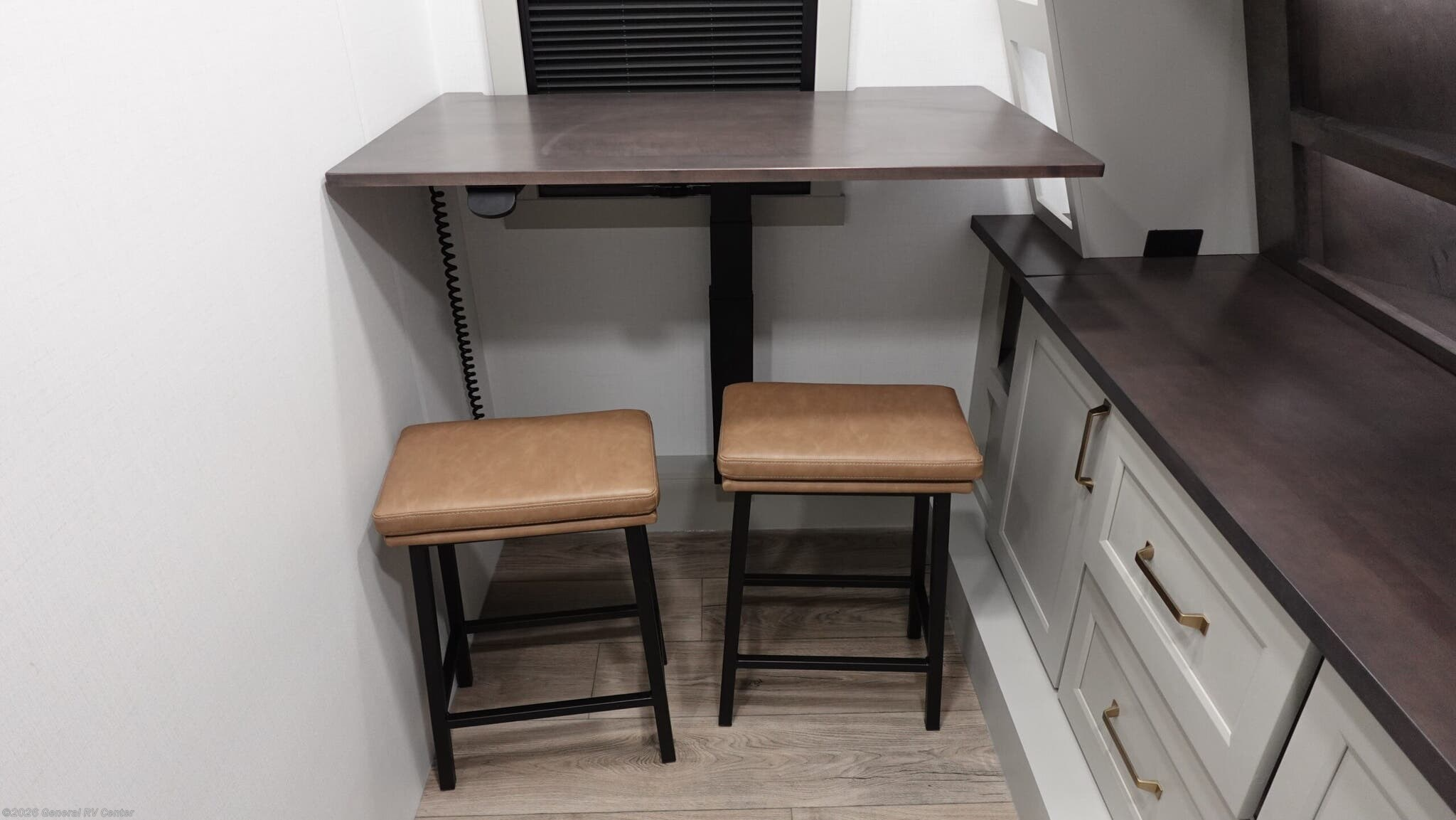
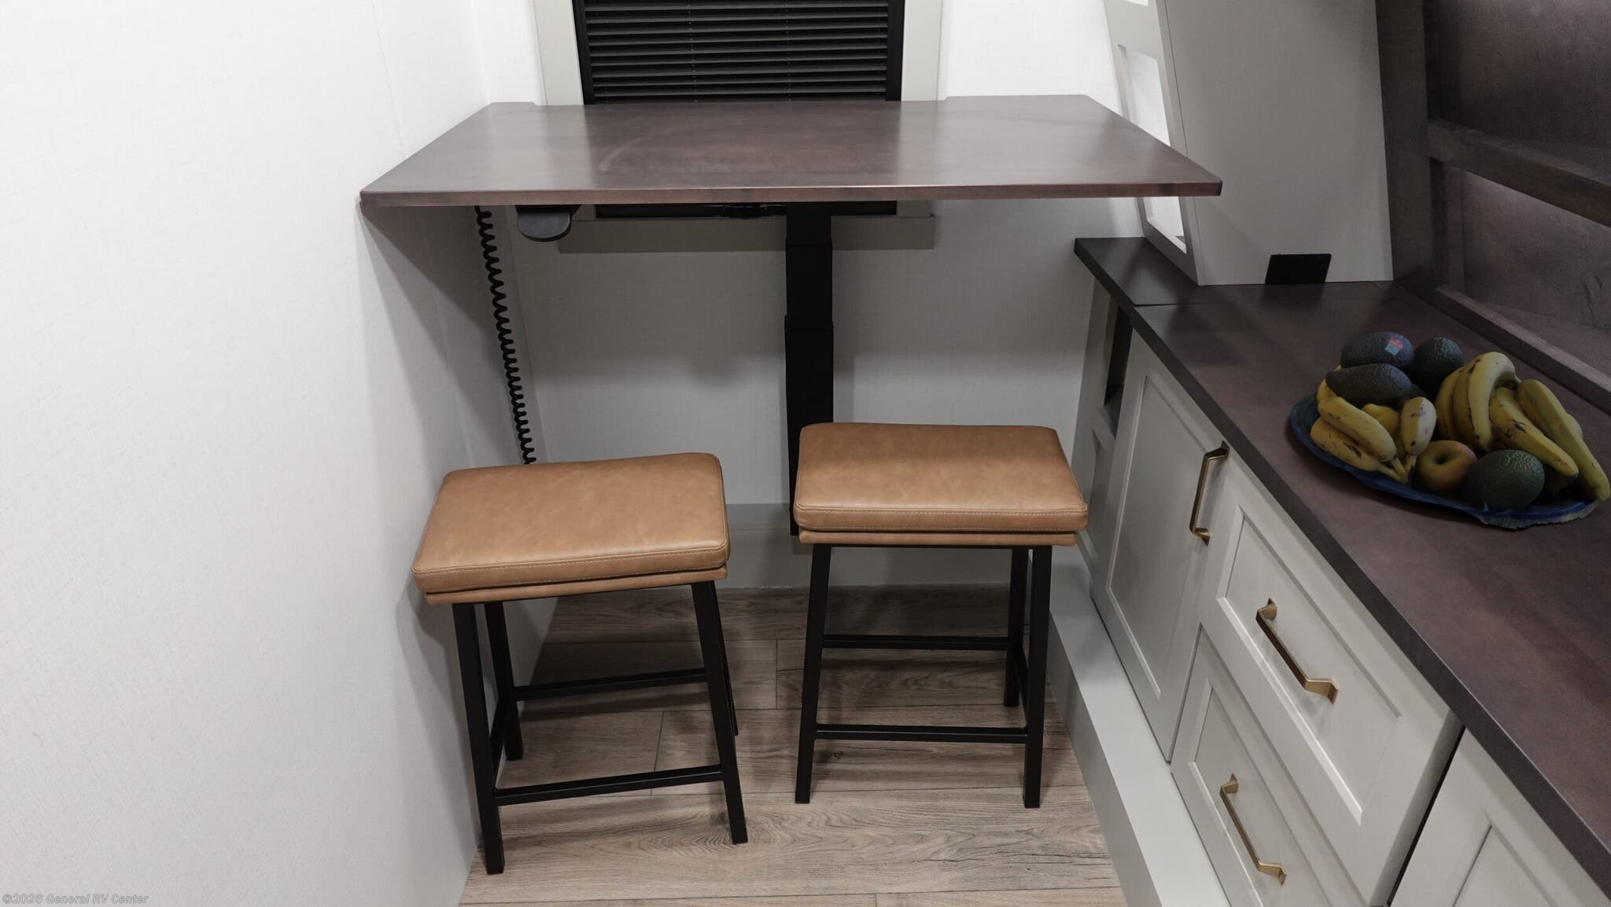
+ fruit bowl [1289,331,1611,530]
